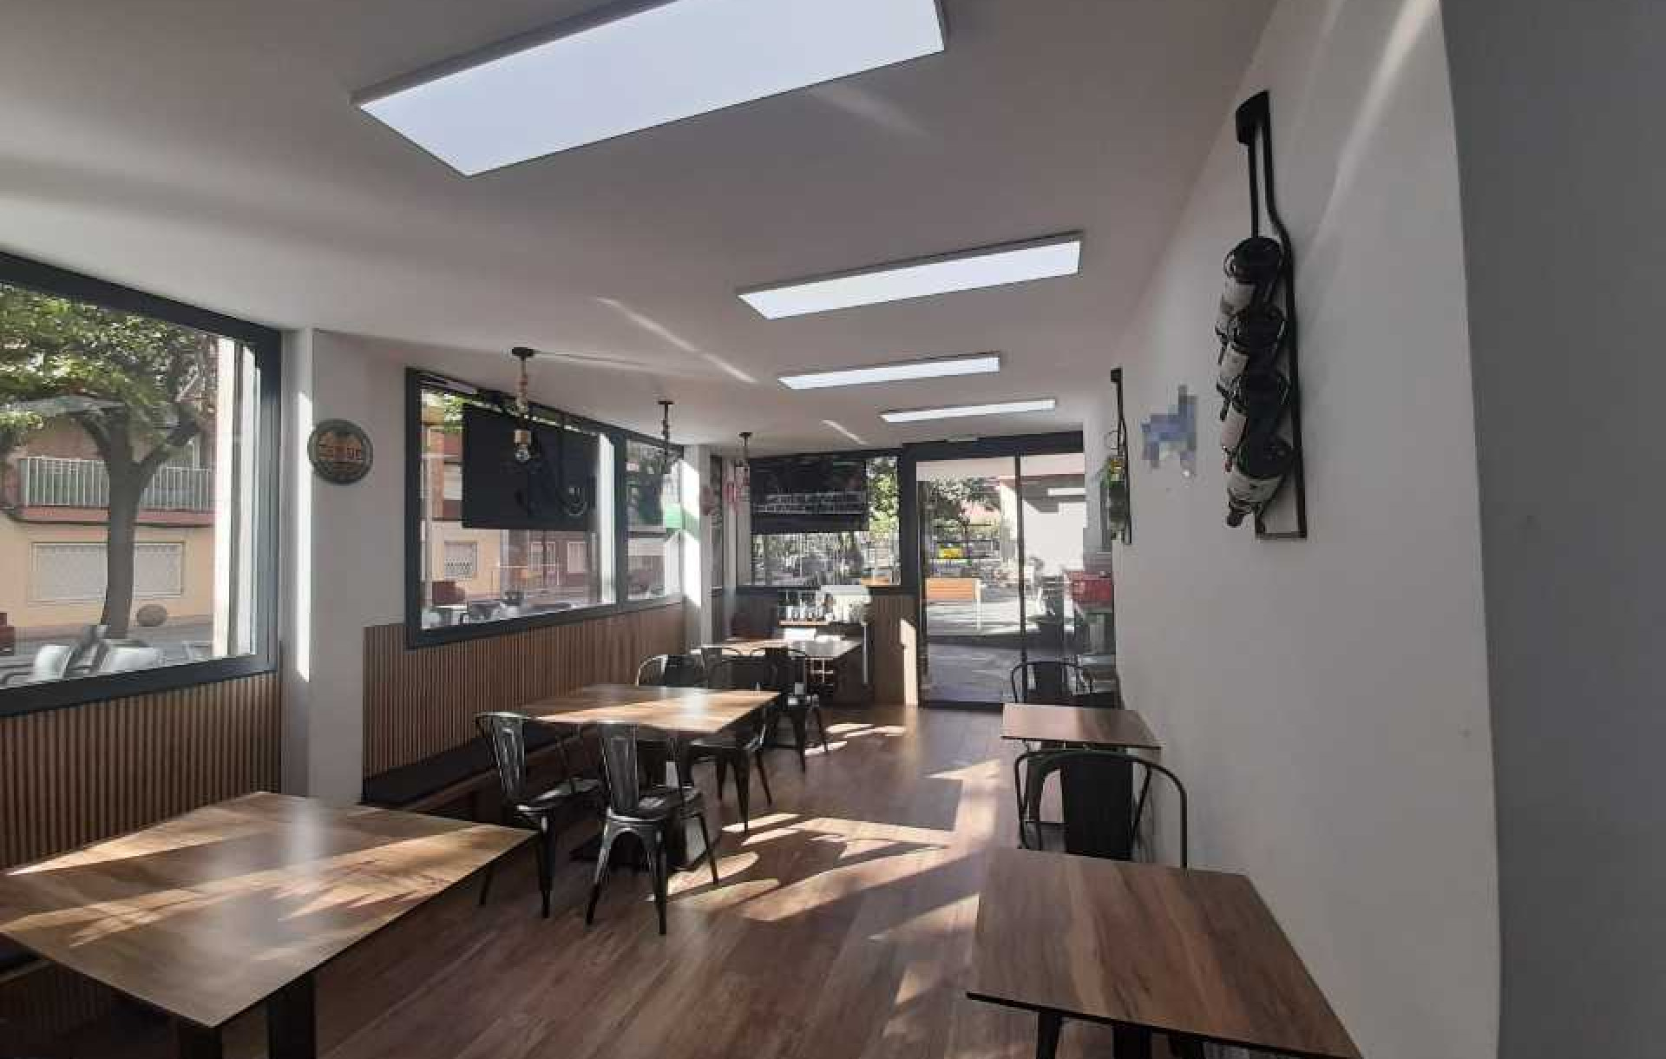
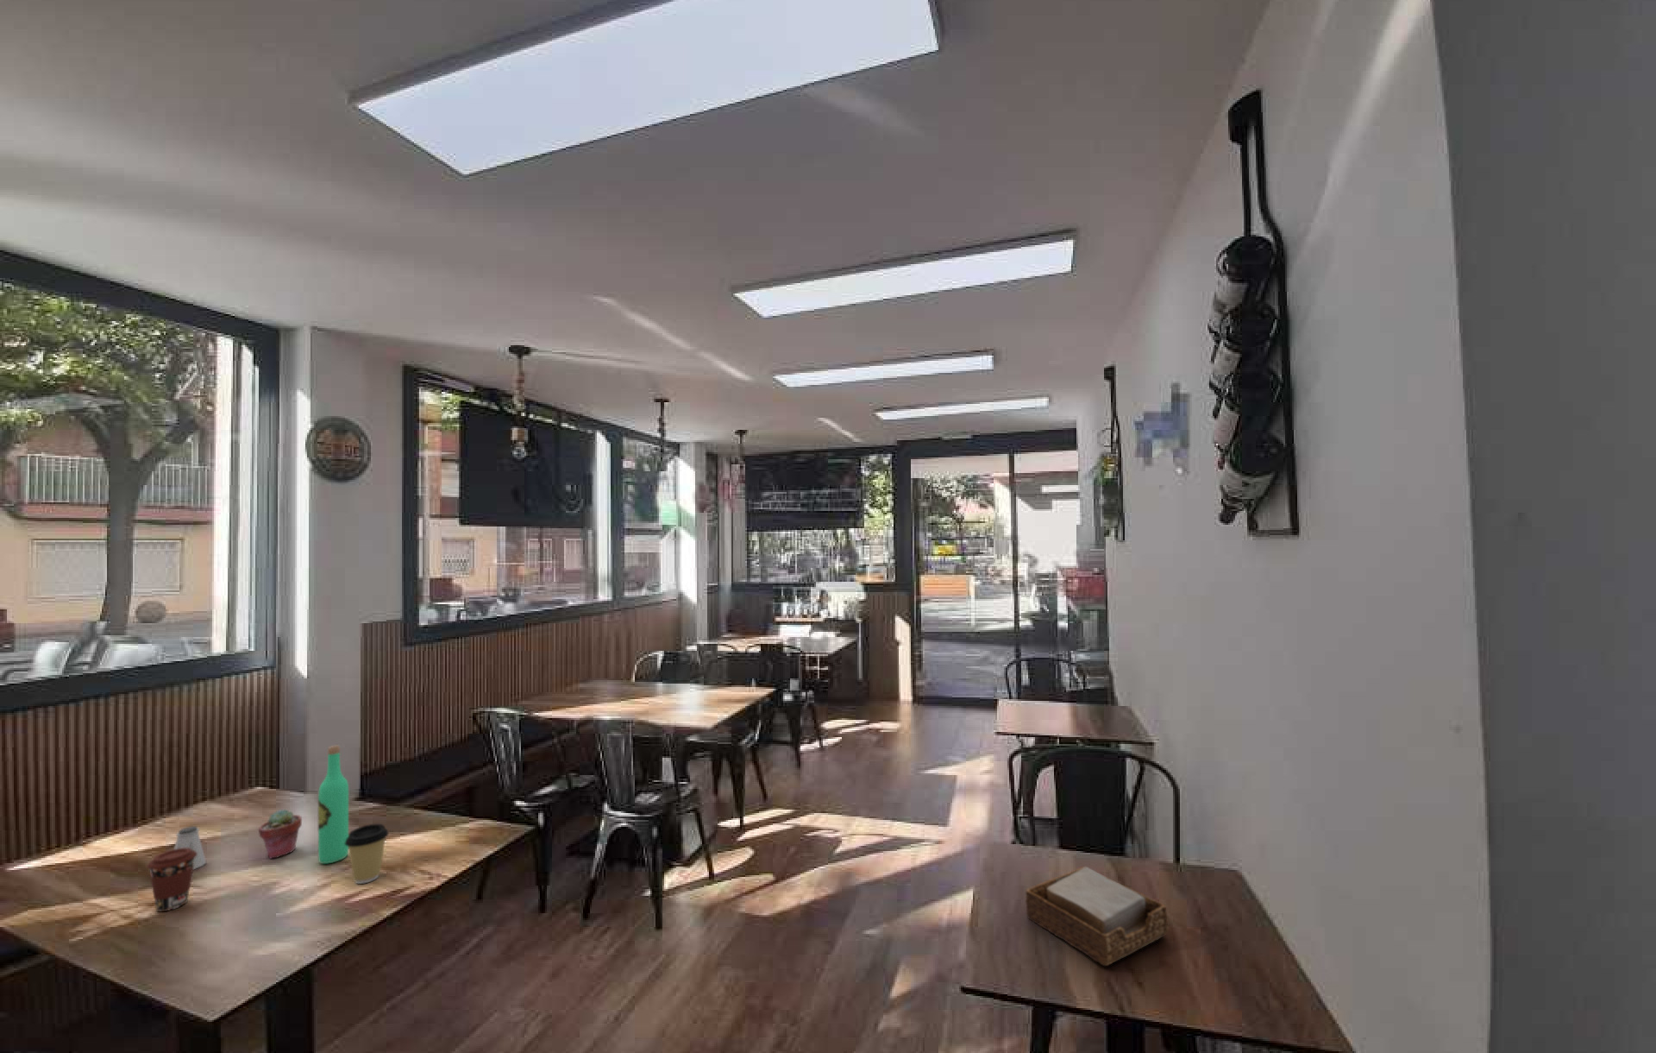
+ coffee cup [146,848,198,912]
+ potted succulent [258,808,303,860]
+ saltshaker [174,825,208,871]
+ coffee cup [345,822,390,885]
+ napkin holder [1025,866,1170,967]
+ wine bottle [317,745,349,865]
